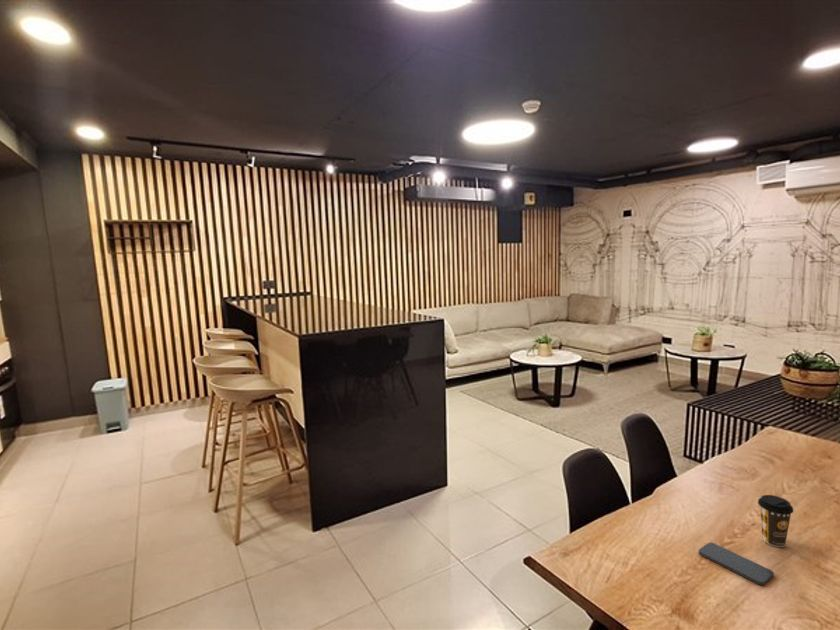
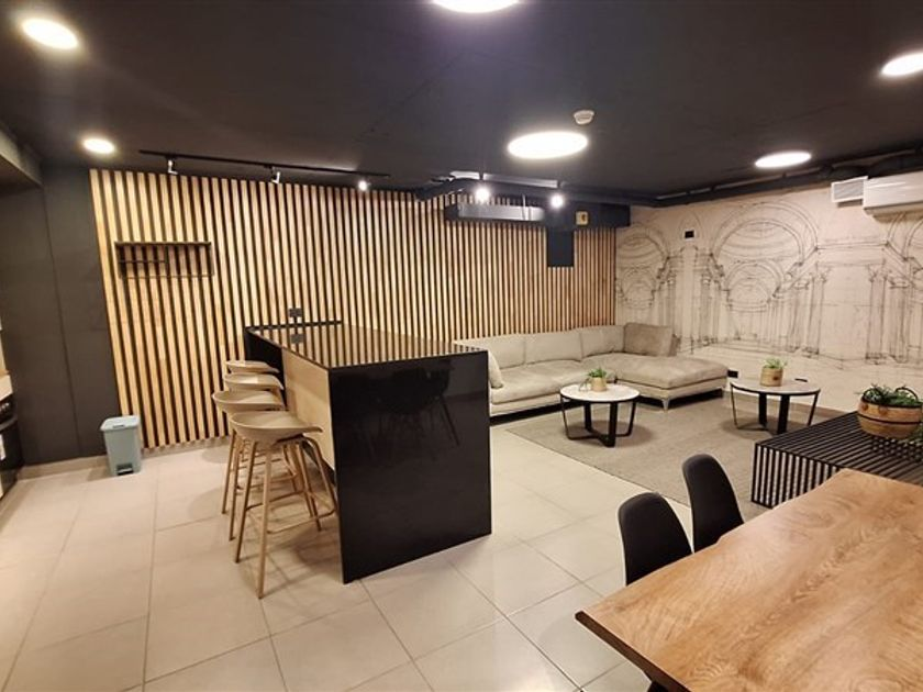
- smartphone [698,542,775,586]
- coffee cup [757,494,795,548]
